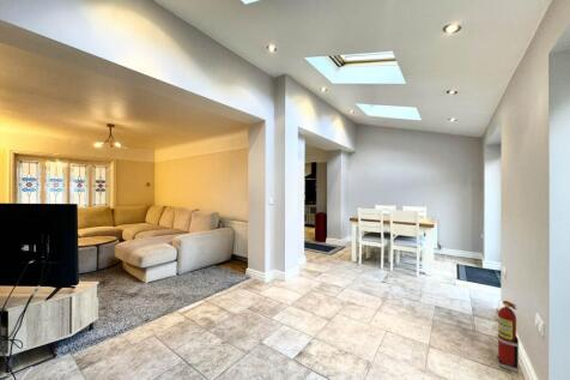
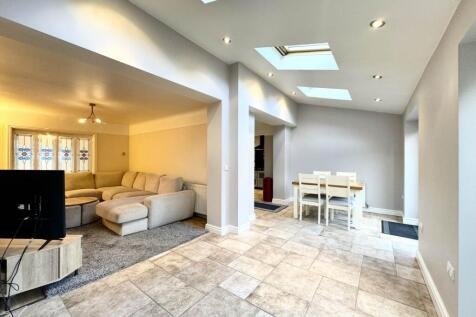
- fire extinguisher [496,300,520,373]
